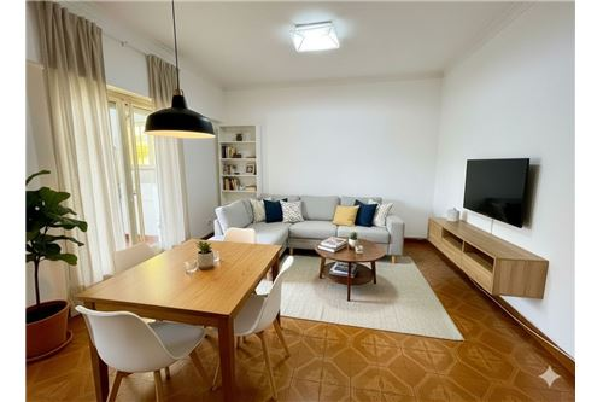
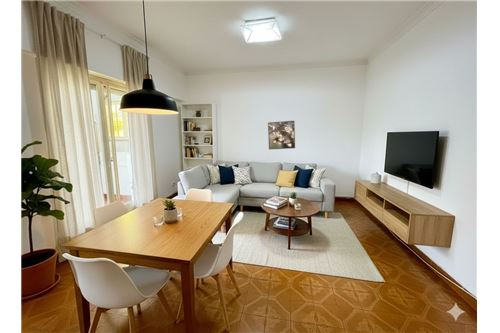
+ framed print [267,120,296,150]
